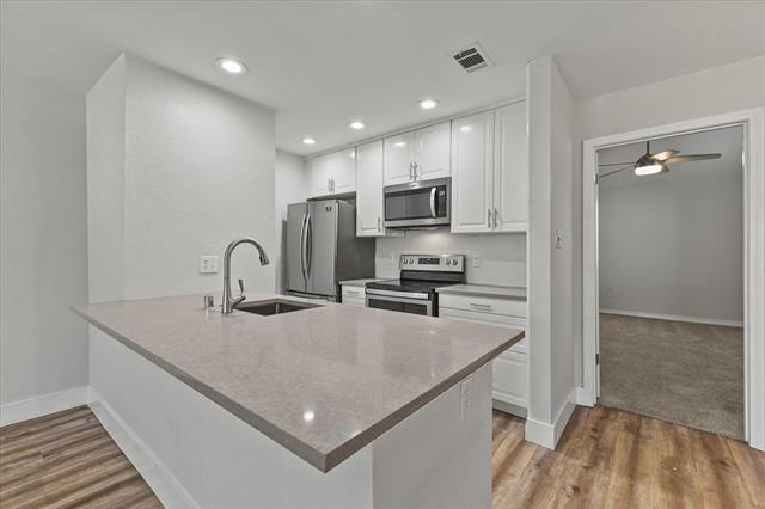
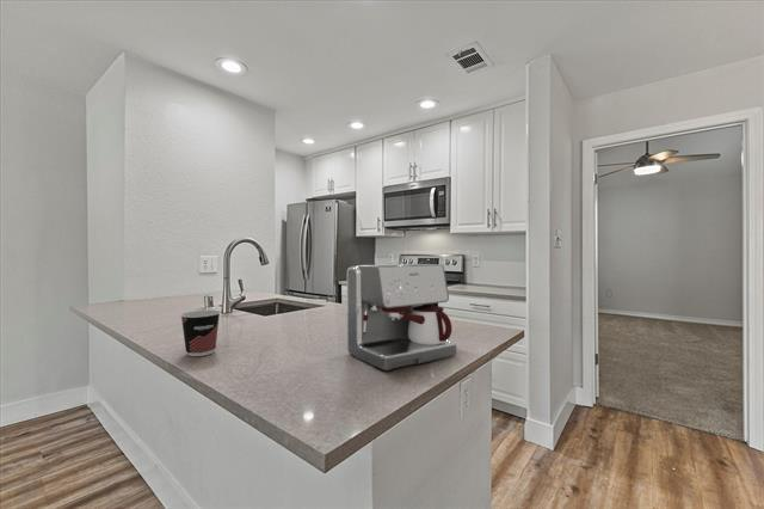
+ cup [179,309,222,357]
+ coffee maker [346,263,457,372]
